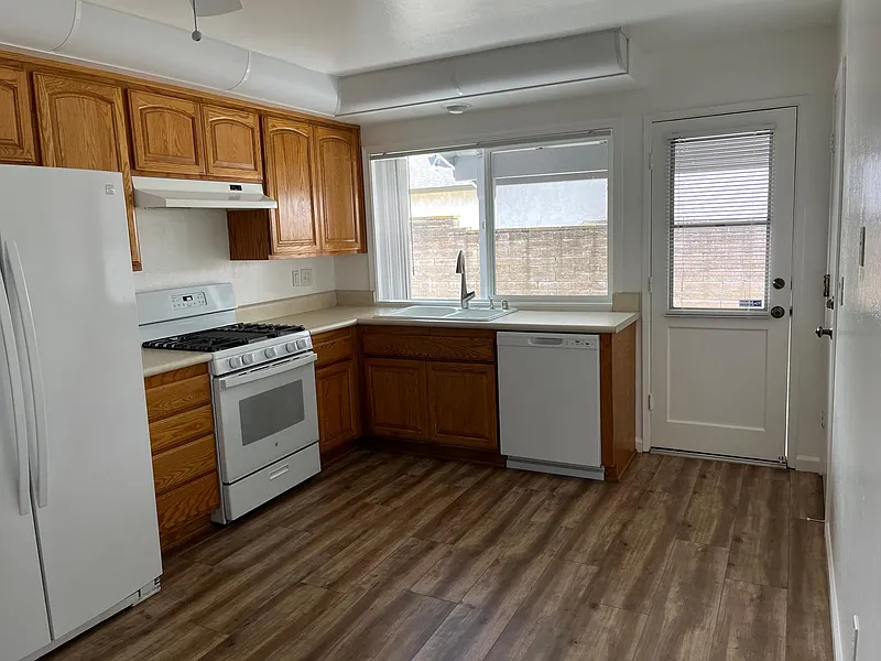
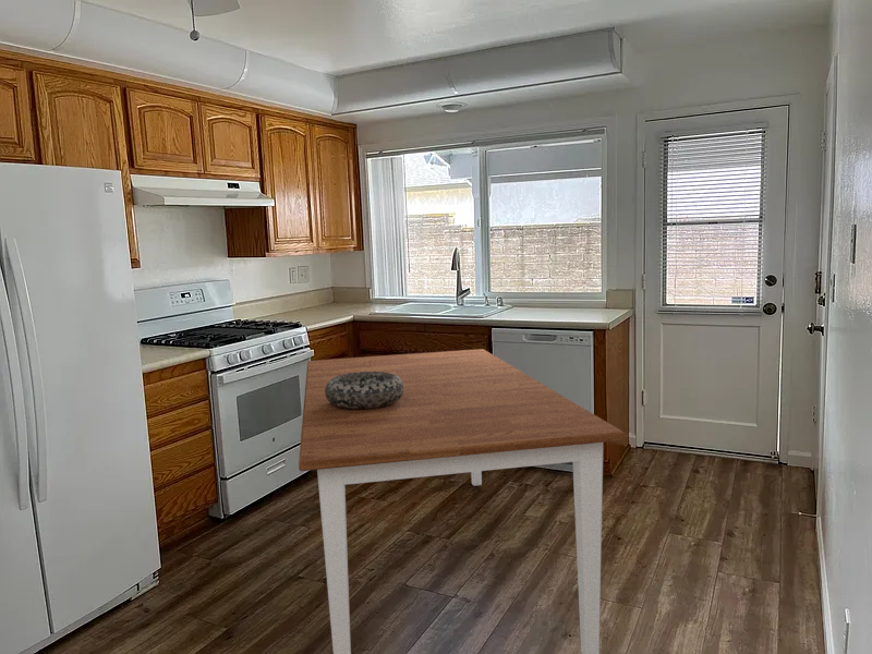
+ decorative bowl [325,372,404,409]
+ dining table [298,348,626,654]
